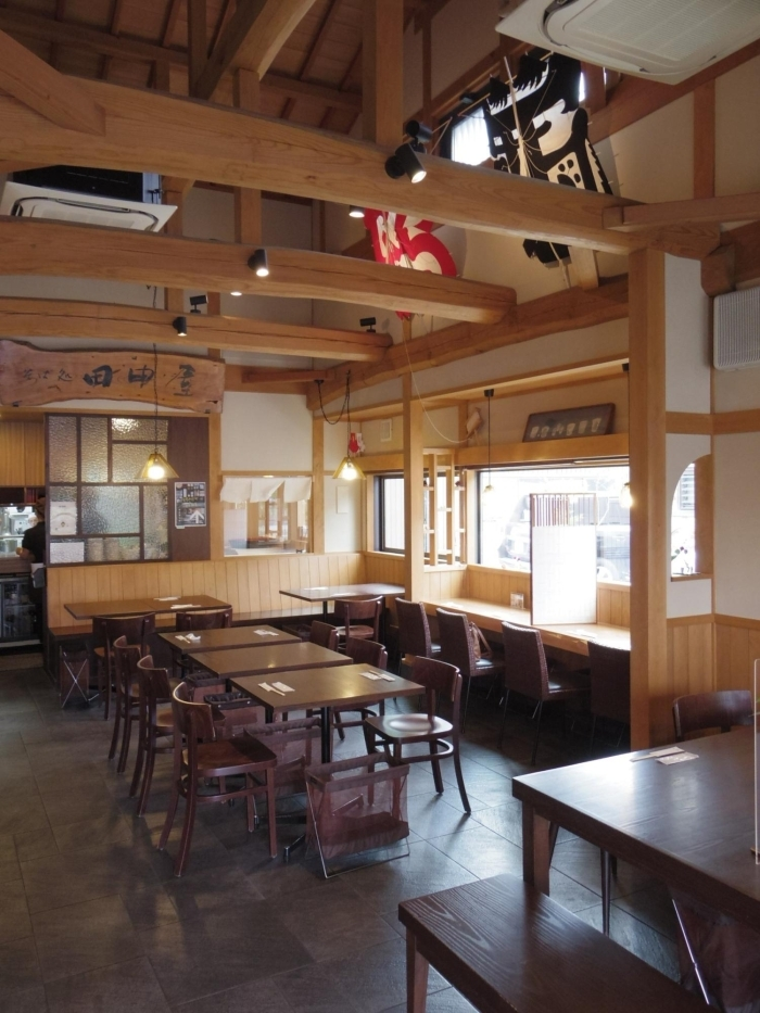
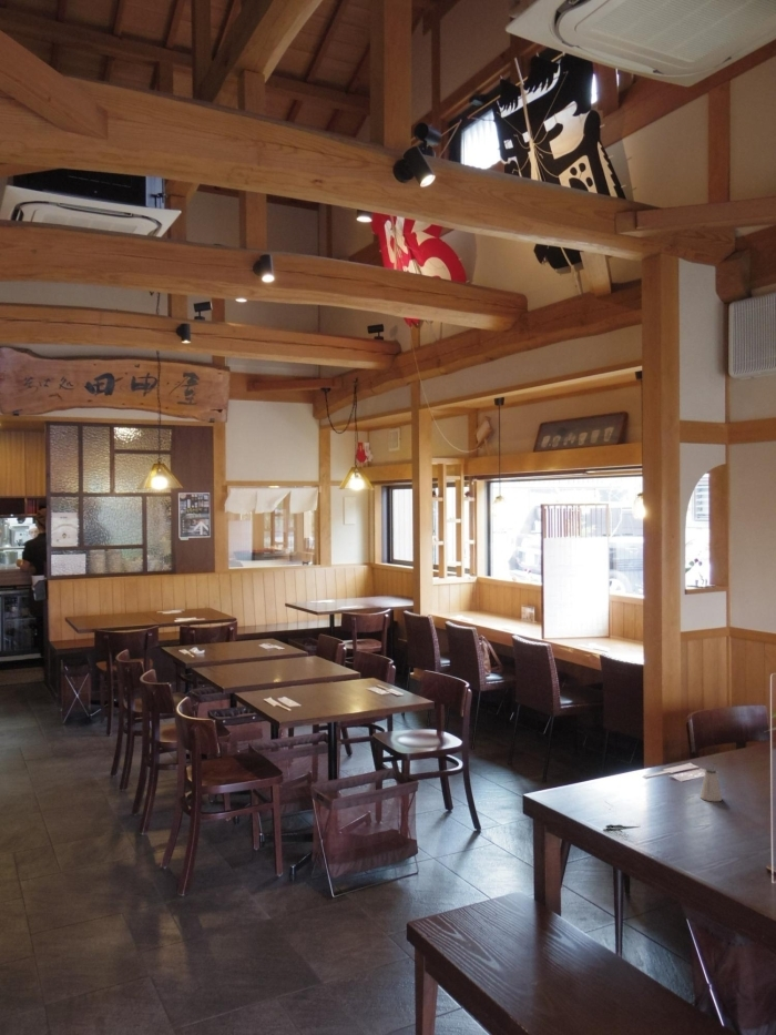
+ chopsticks [602,801,641,838]
+ saltshaker [700,767,723,802]
